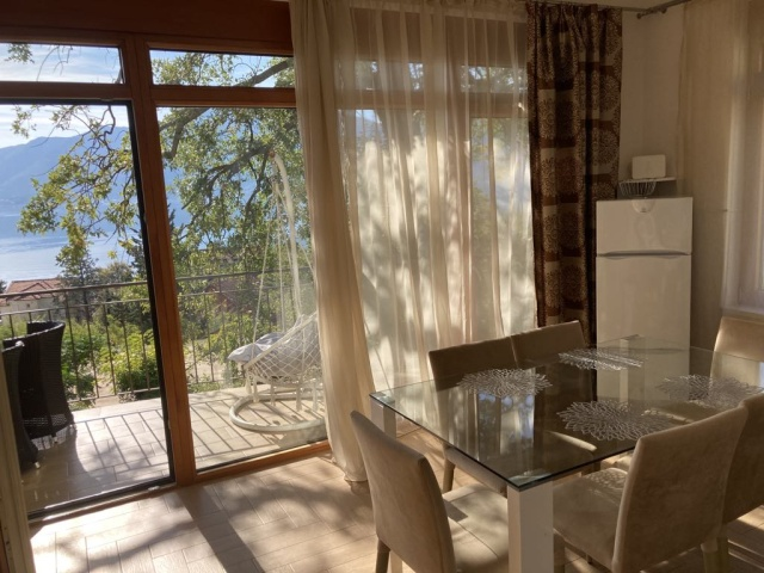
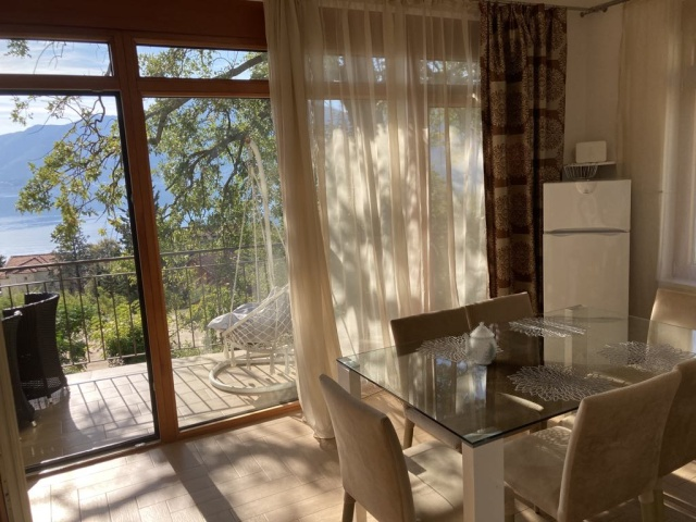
+ teapot [462,321,500,365]
